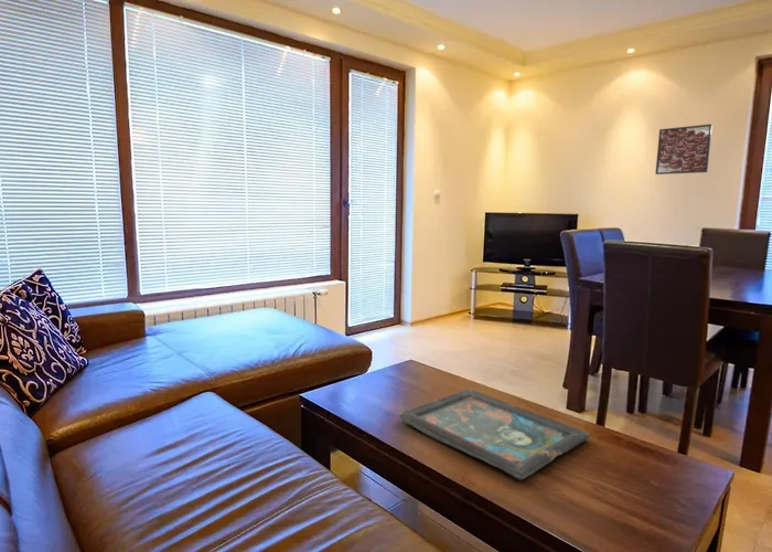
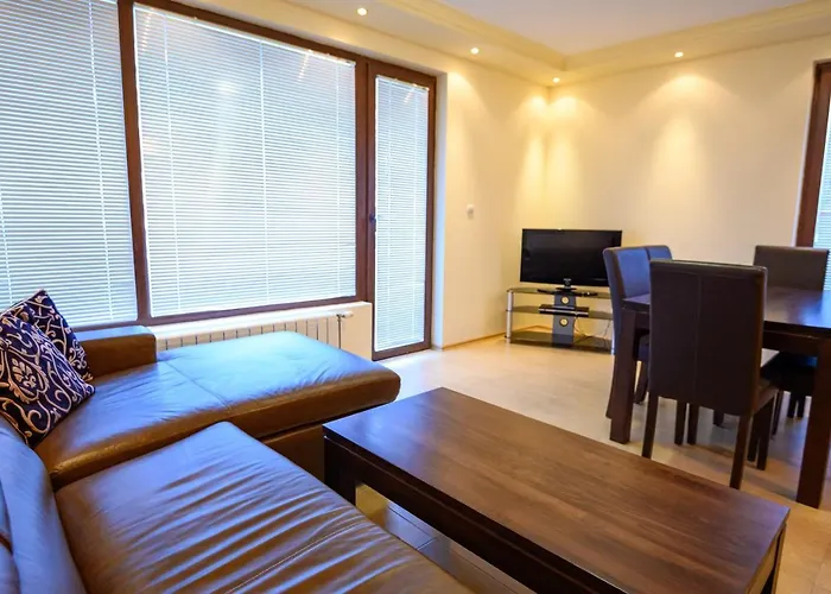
- decorative tray [398,388,590,481]
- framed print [654,123,714,176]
